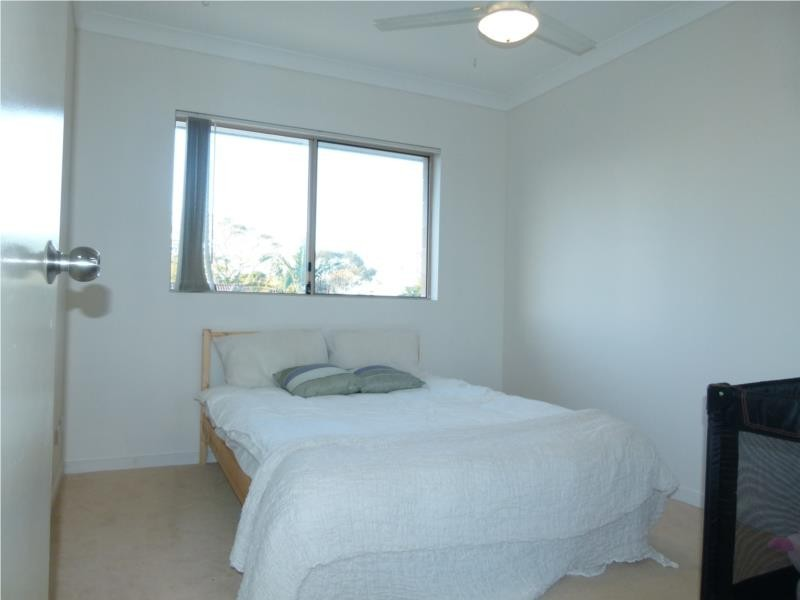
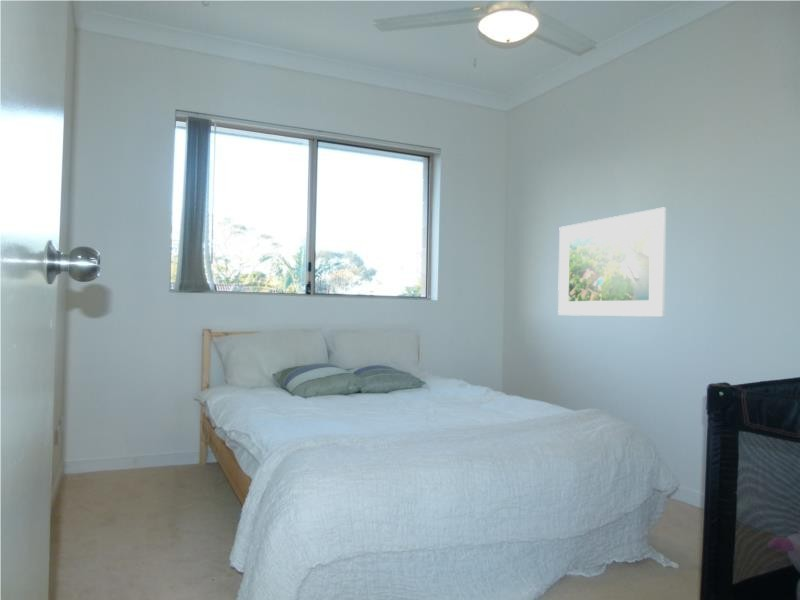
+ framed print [557,207,667,318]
